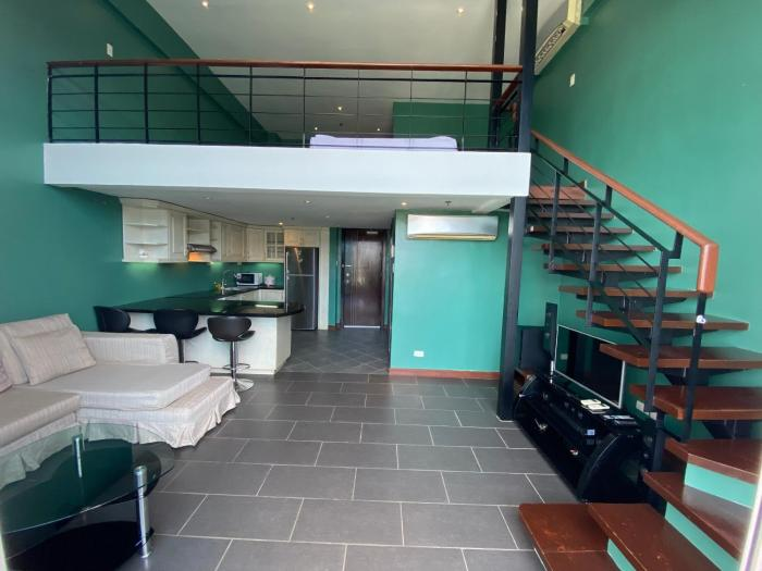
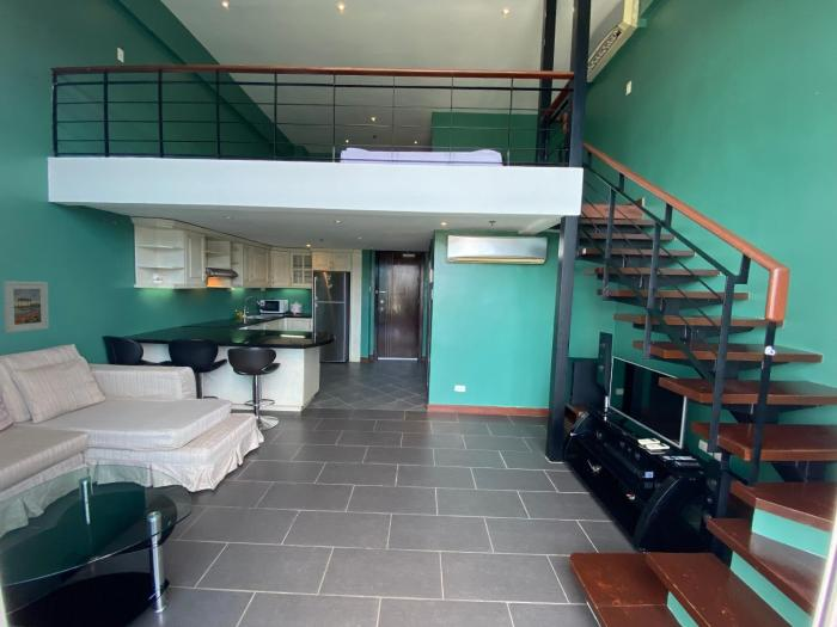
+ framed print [1,279,50,334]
